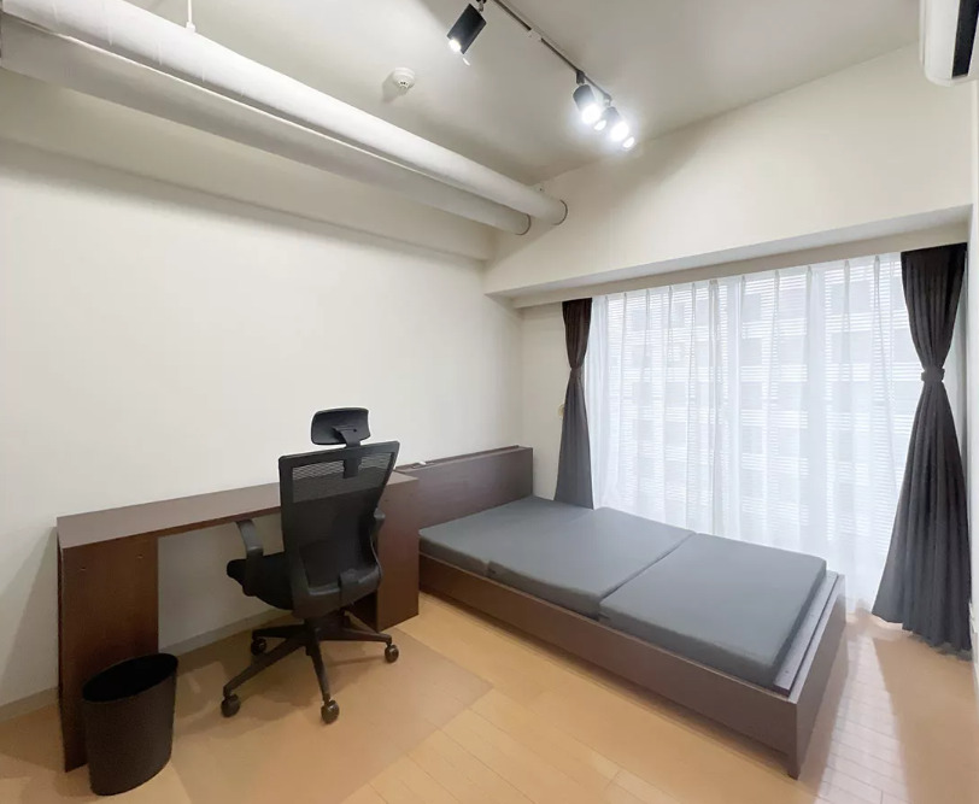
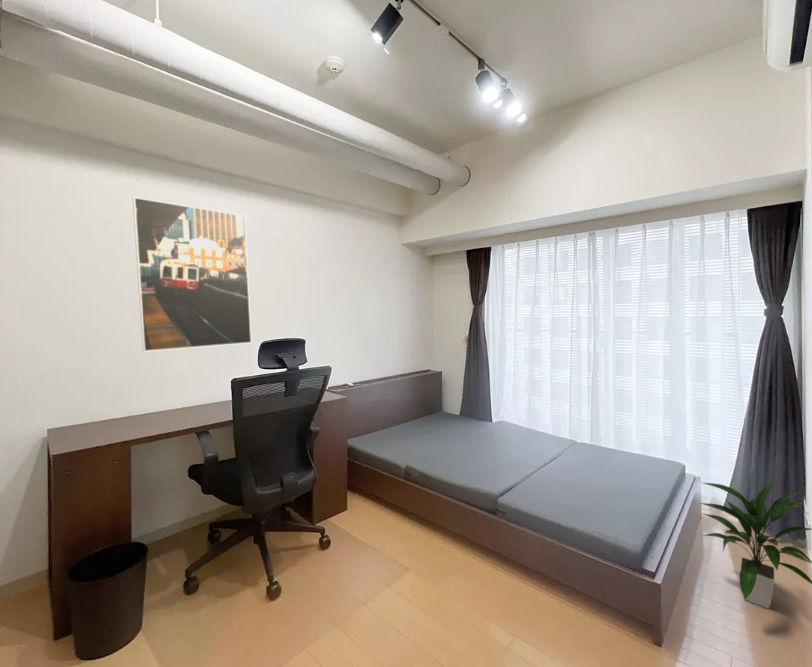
+ indoor plant [700,481,812,609]
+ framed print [132,196,253,353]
